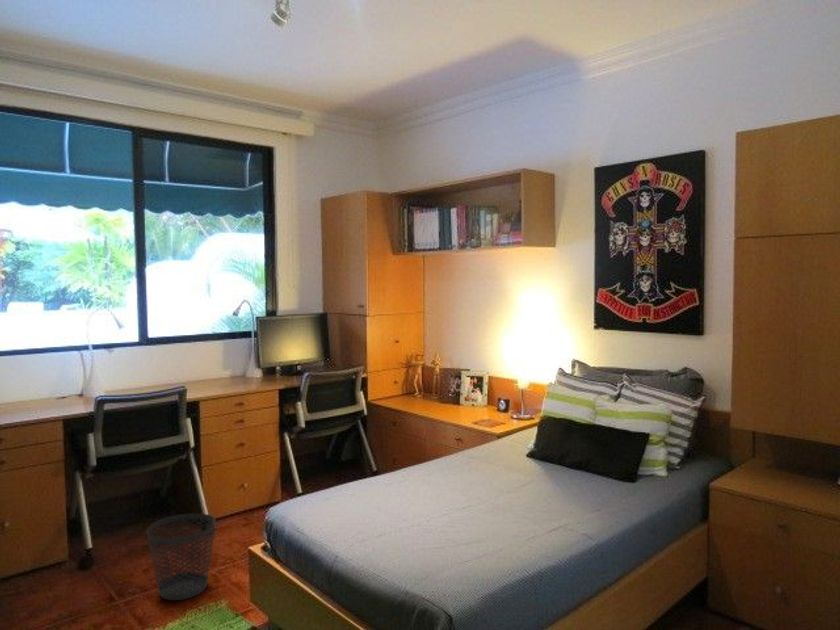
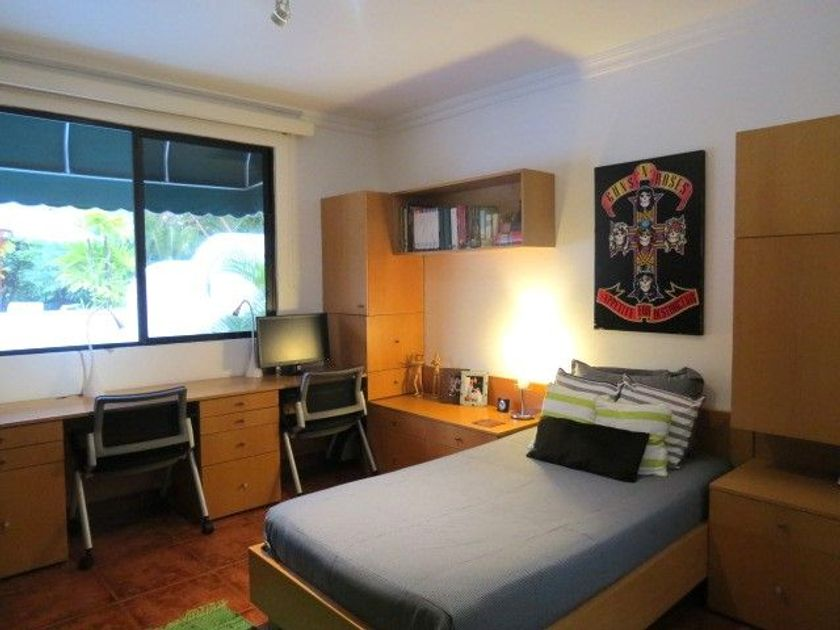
- wastebasket [146,512,217,601]
